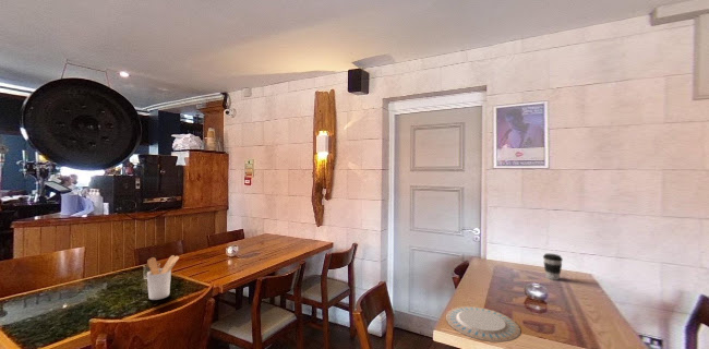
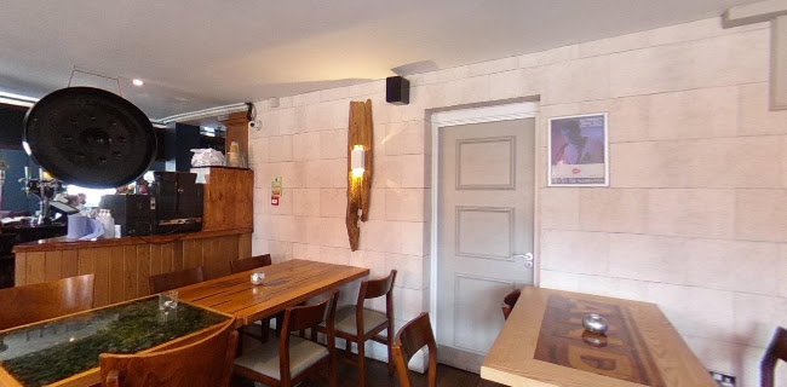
- coffee cup [542,253,564,281]
- utensil holder [146,254,180,301]
- chinaware [445,305,521,342]
